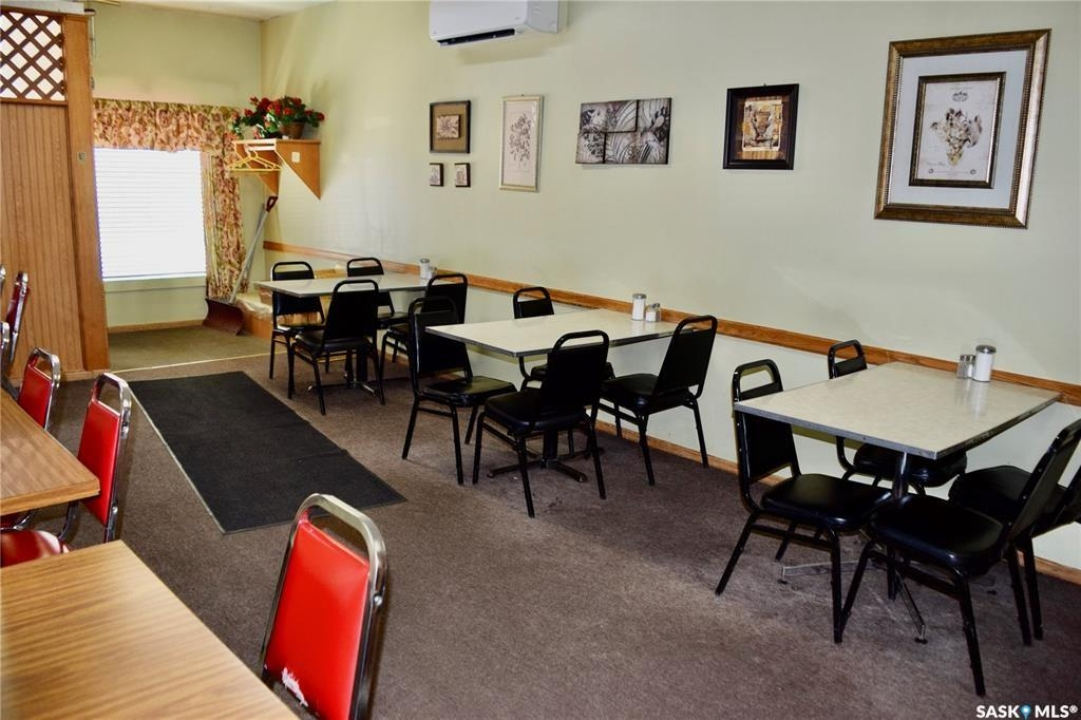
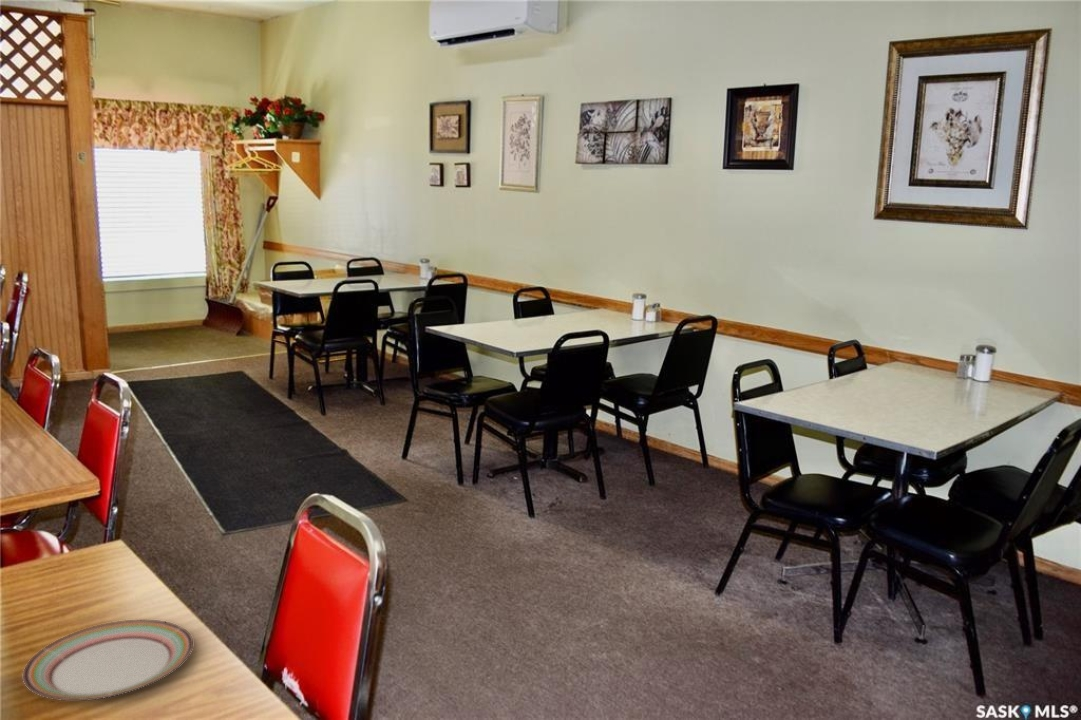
+ plate [22,619,194,701]
